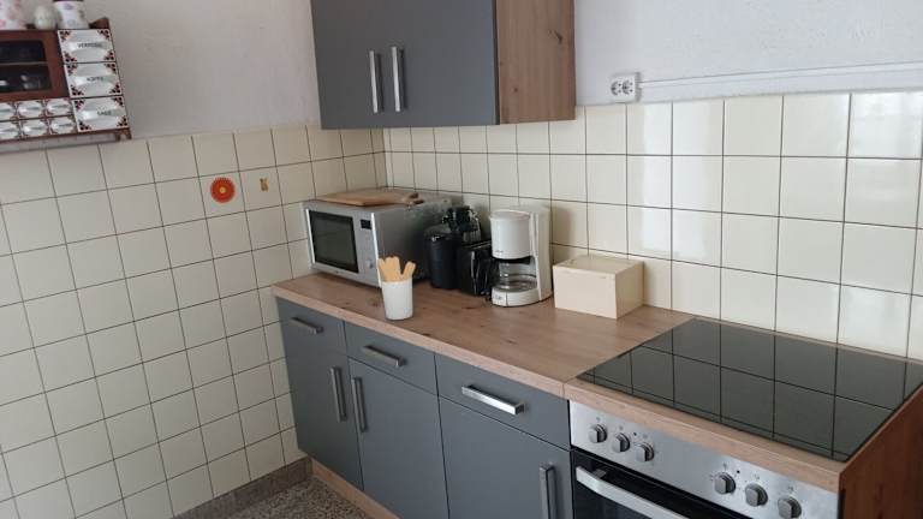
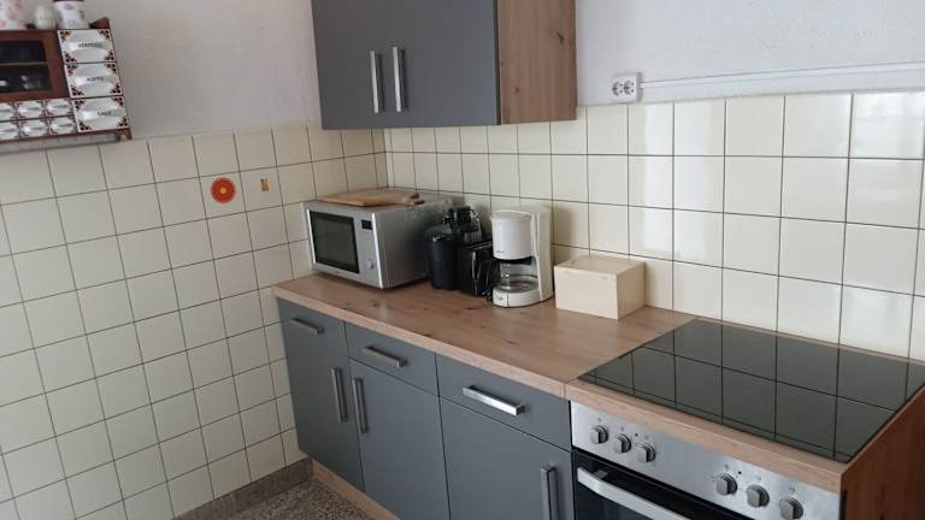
- utensil holder [375,256,417,321]
